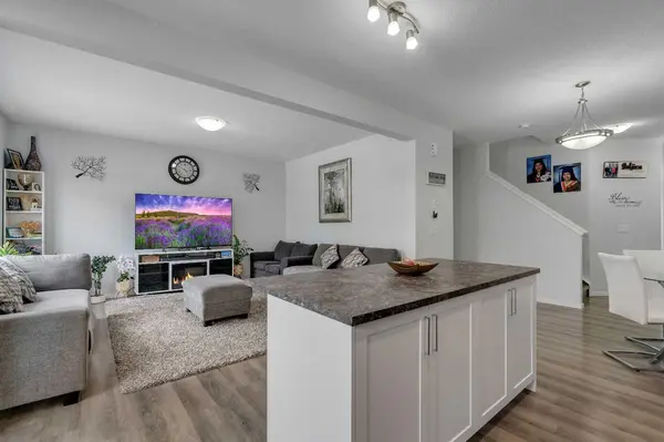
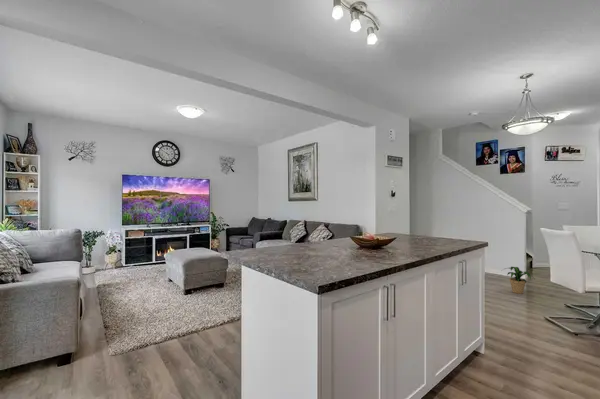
+ potted plant [502,266,535,295]
